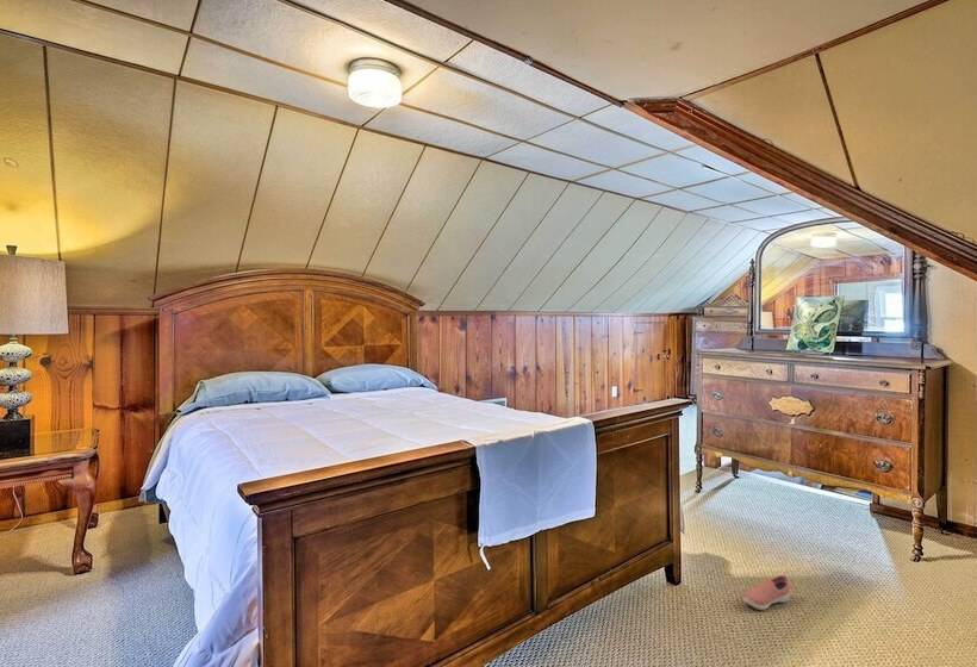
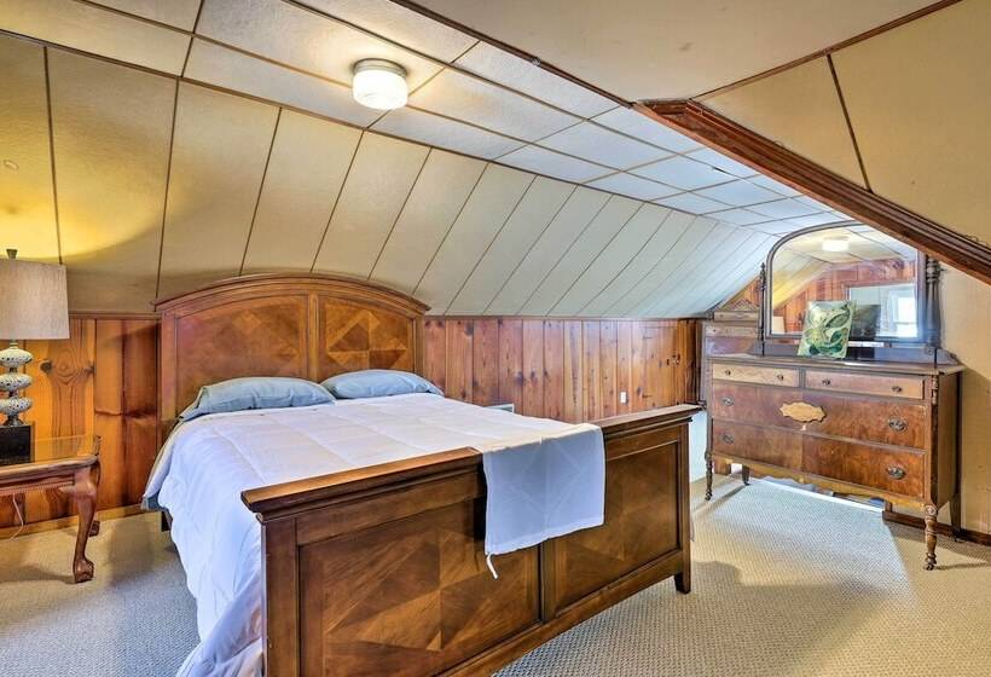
- shoe [742,574,791,611]
